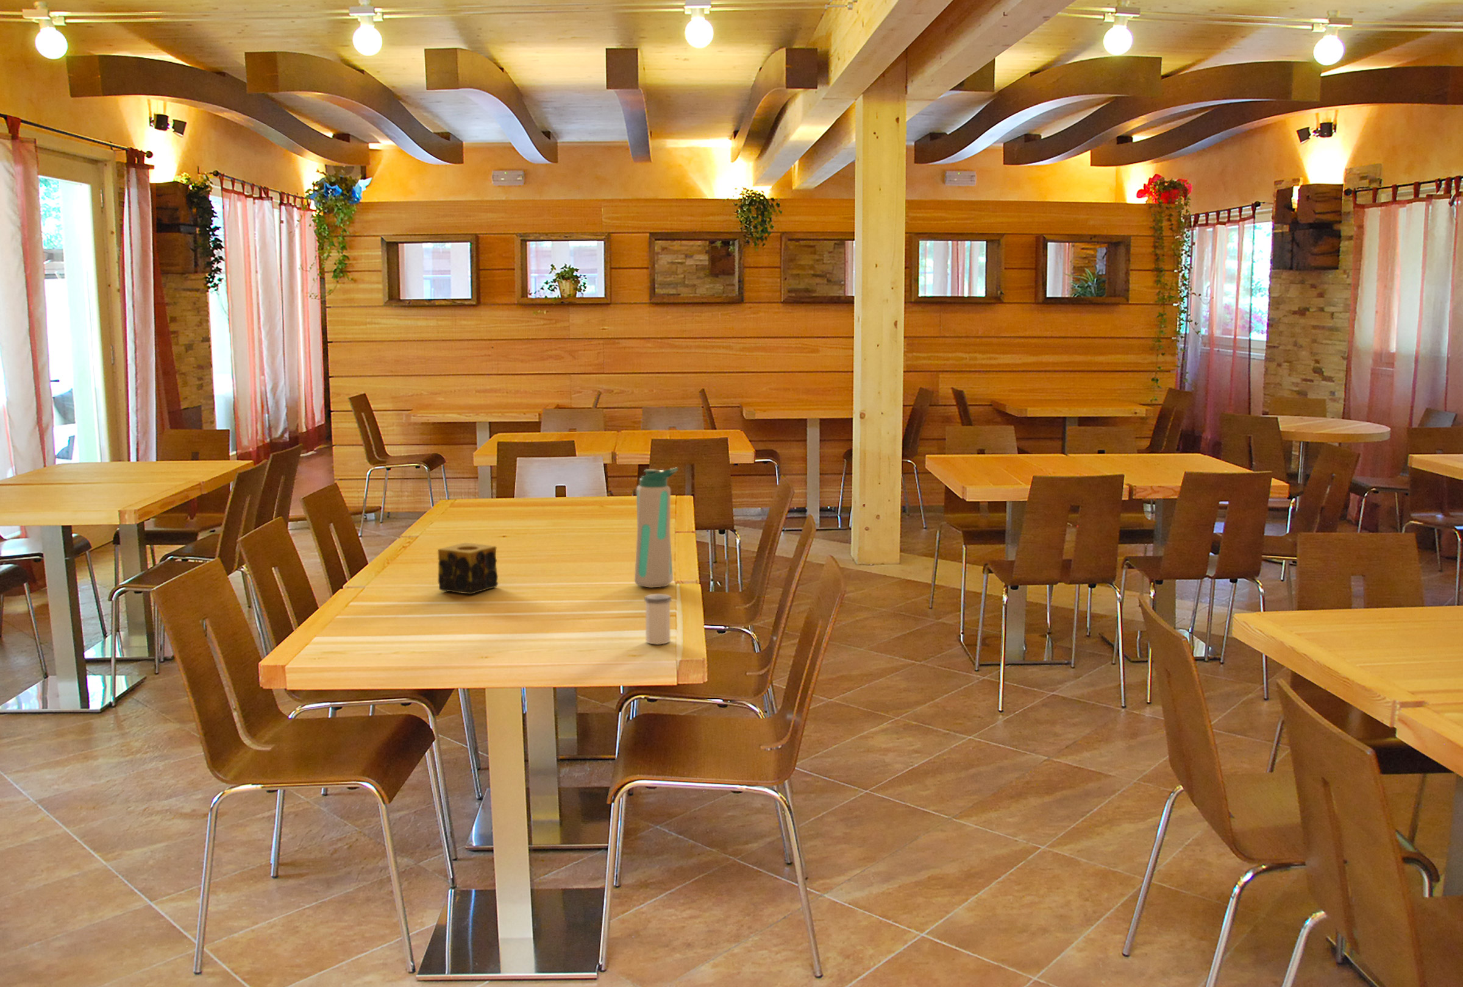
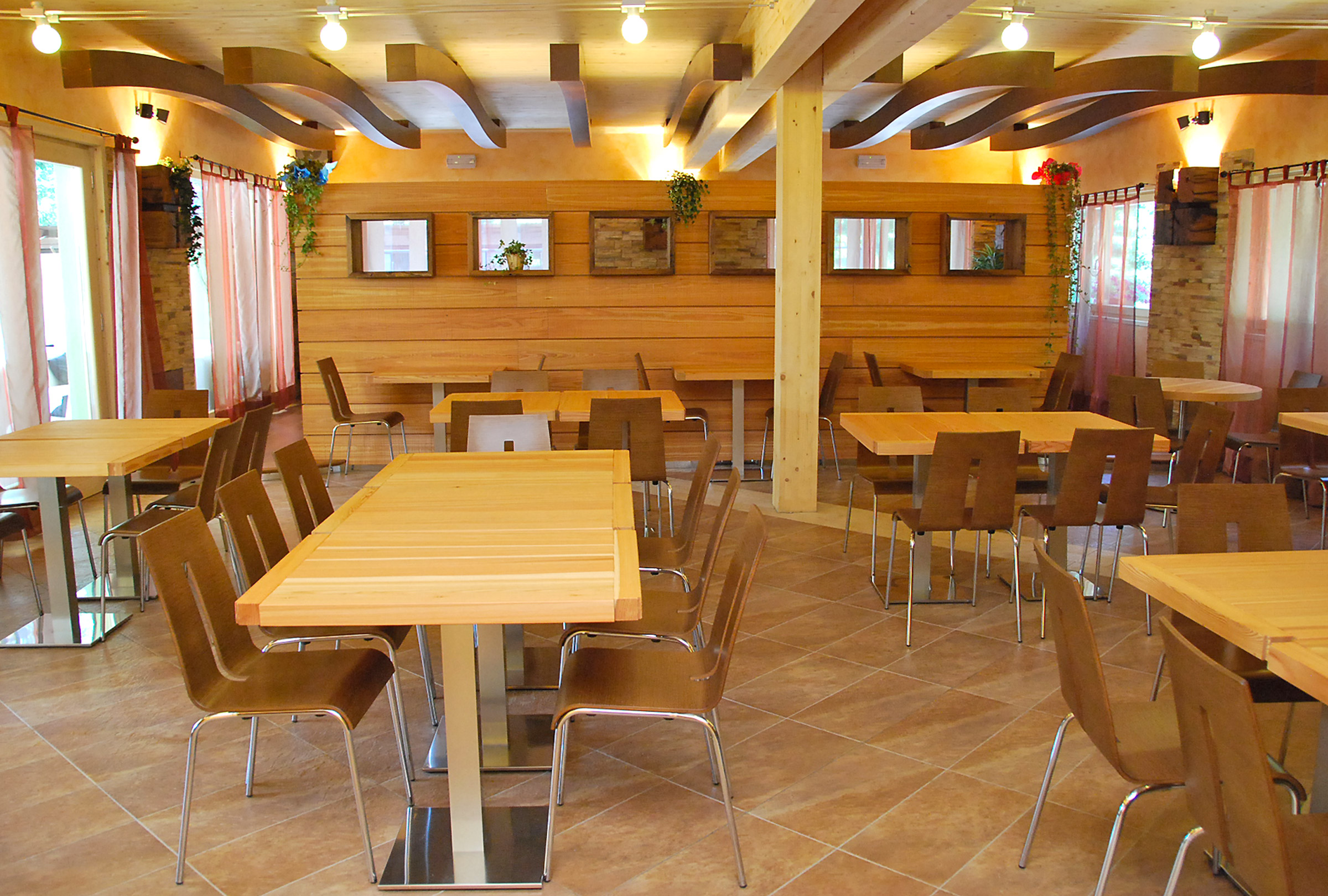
- candle [437,542,499,595]
- salt shaker [643,594,672,646]
- water bottle [633,467,679,588]
